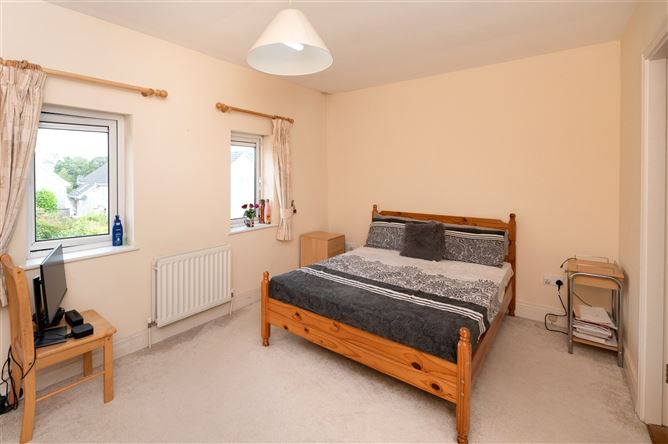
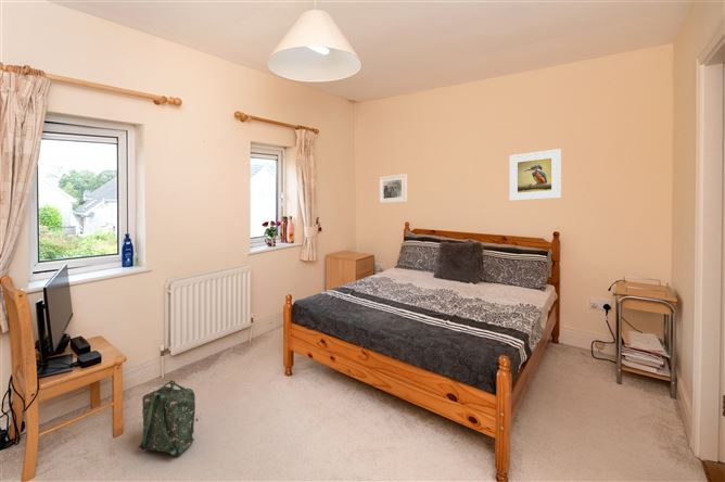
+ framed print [379,173,408,204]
+ backpack [114,379,203,456]
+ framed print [508,148,562,202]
